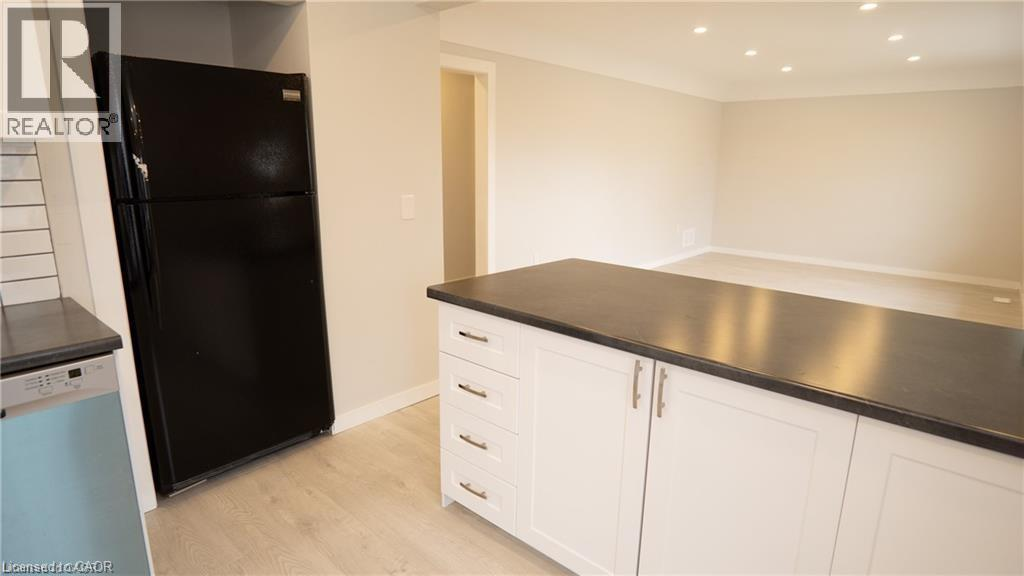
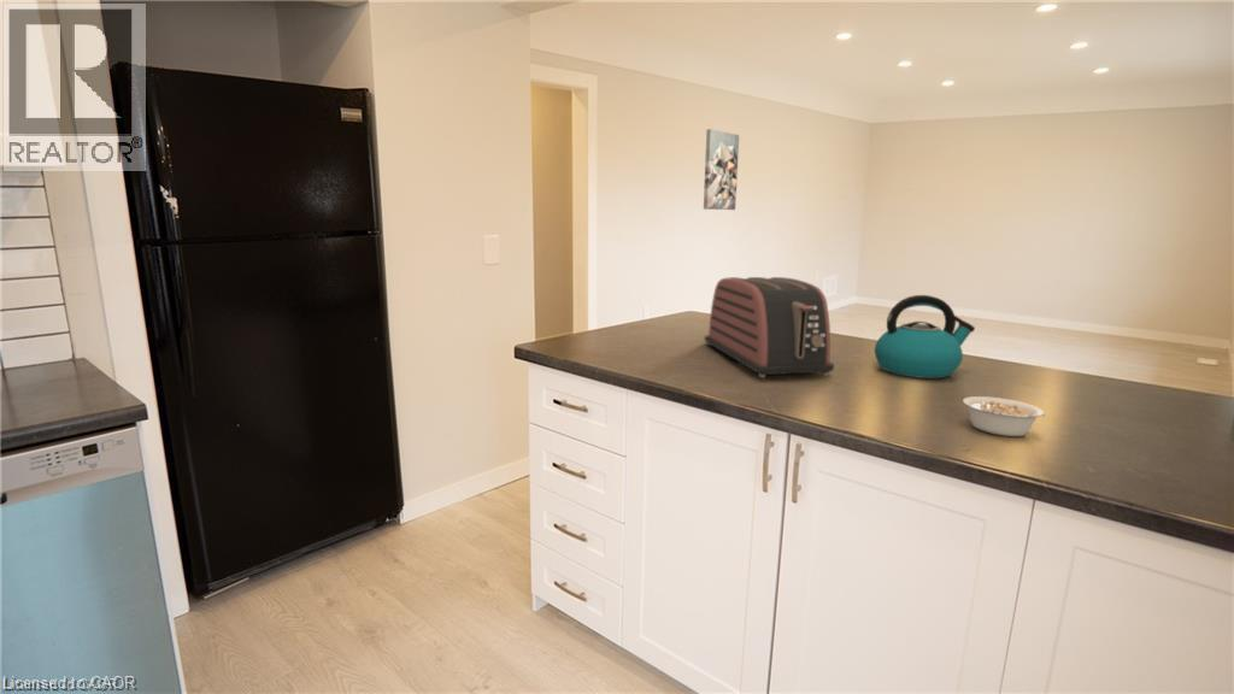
+ wall art [703,128,740,211]
+ kettle [874,294,976,380]
+ legume [962,395,1045,437]
+ toaster [704,276,835,378]
